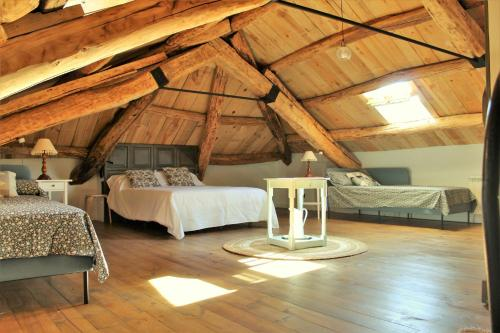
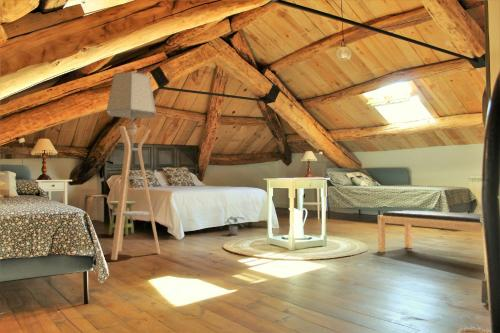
+ floor lamp [105,71,161,261]
+ potted plant [223,215,247,236]
+ bench [377,210,482,253]
+ side table [106,201,139,236]
